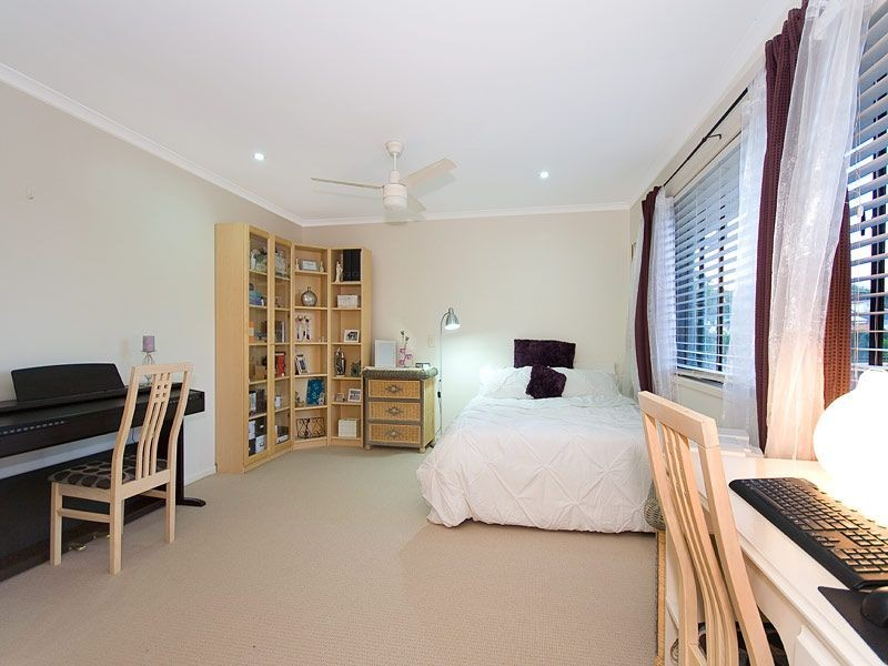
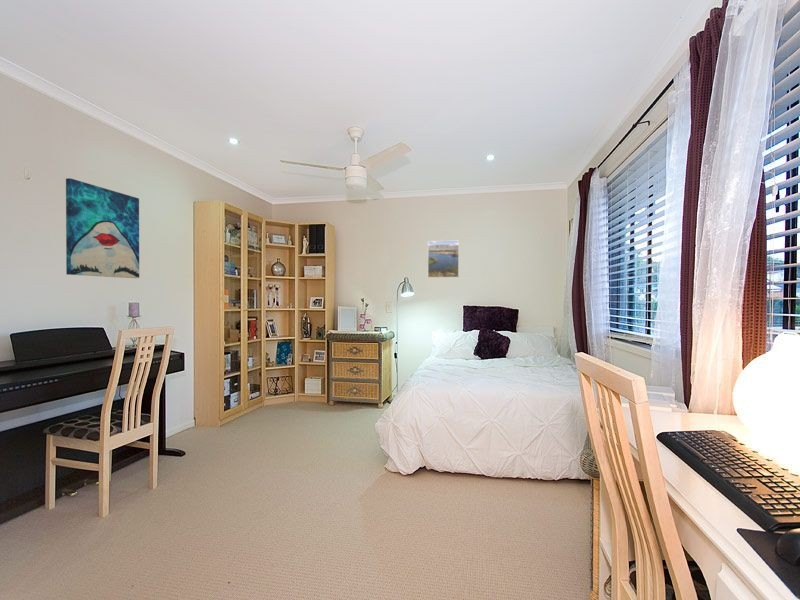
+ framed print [427,239,460,279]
+ wall art [65,177,140,279]
